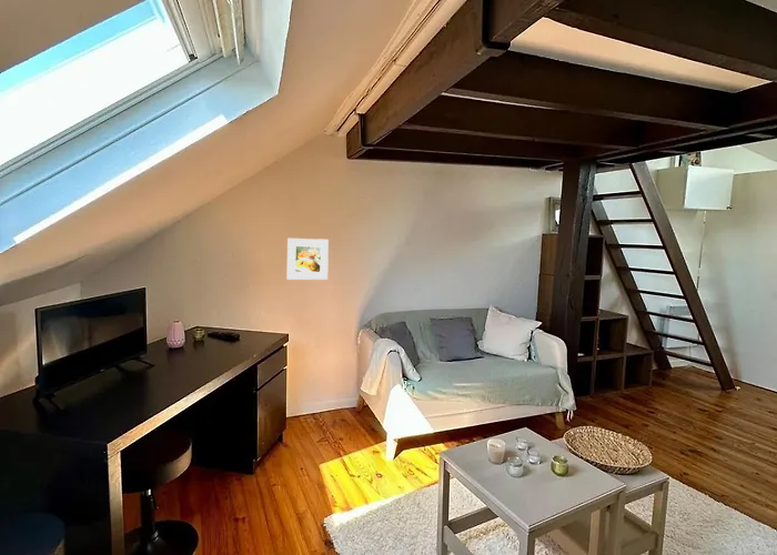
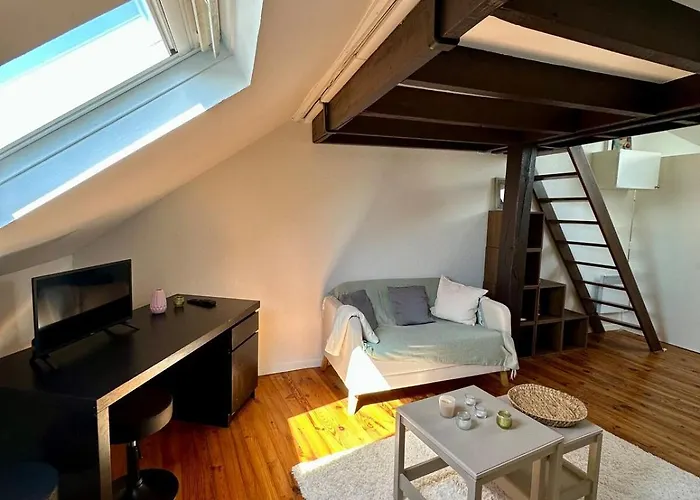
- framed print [286,238,330,281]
